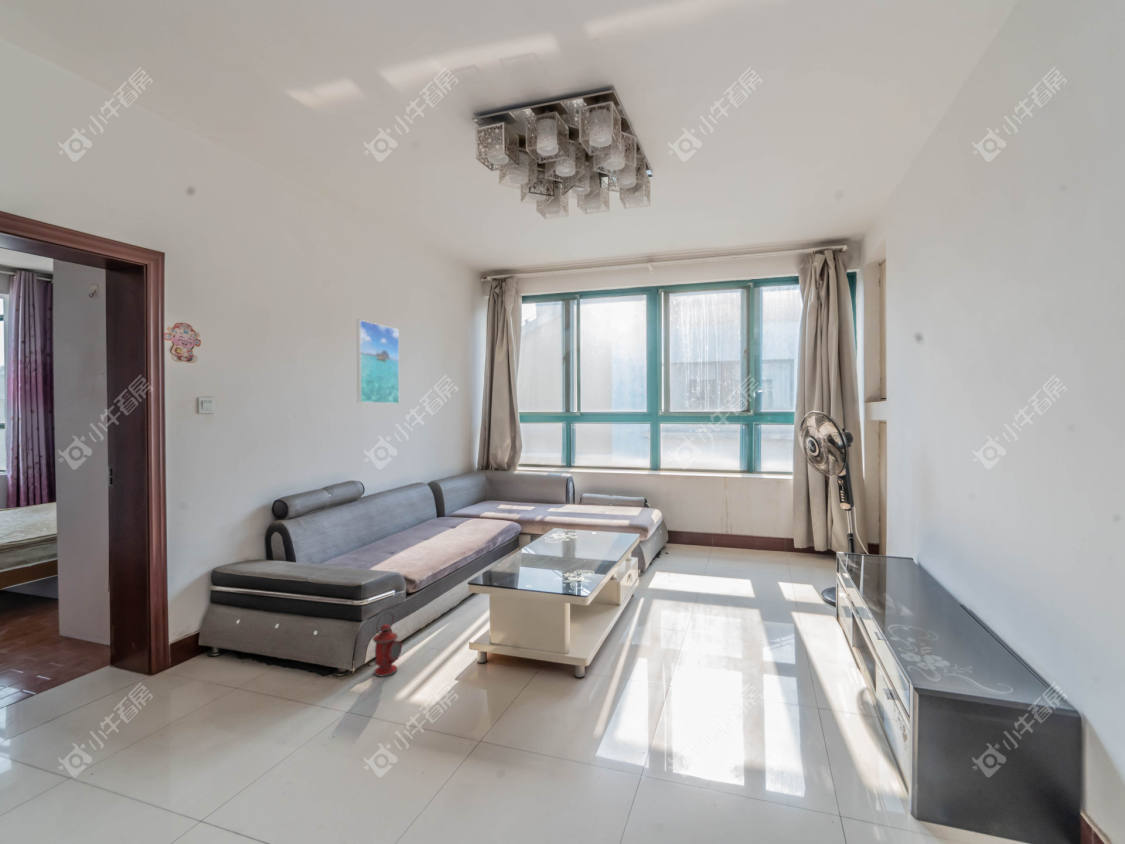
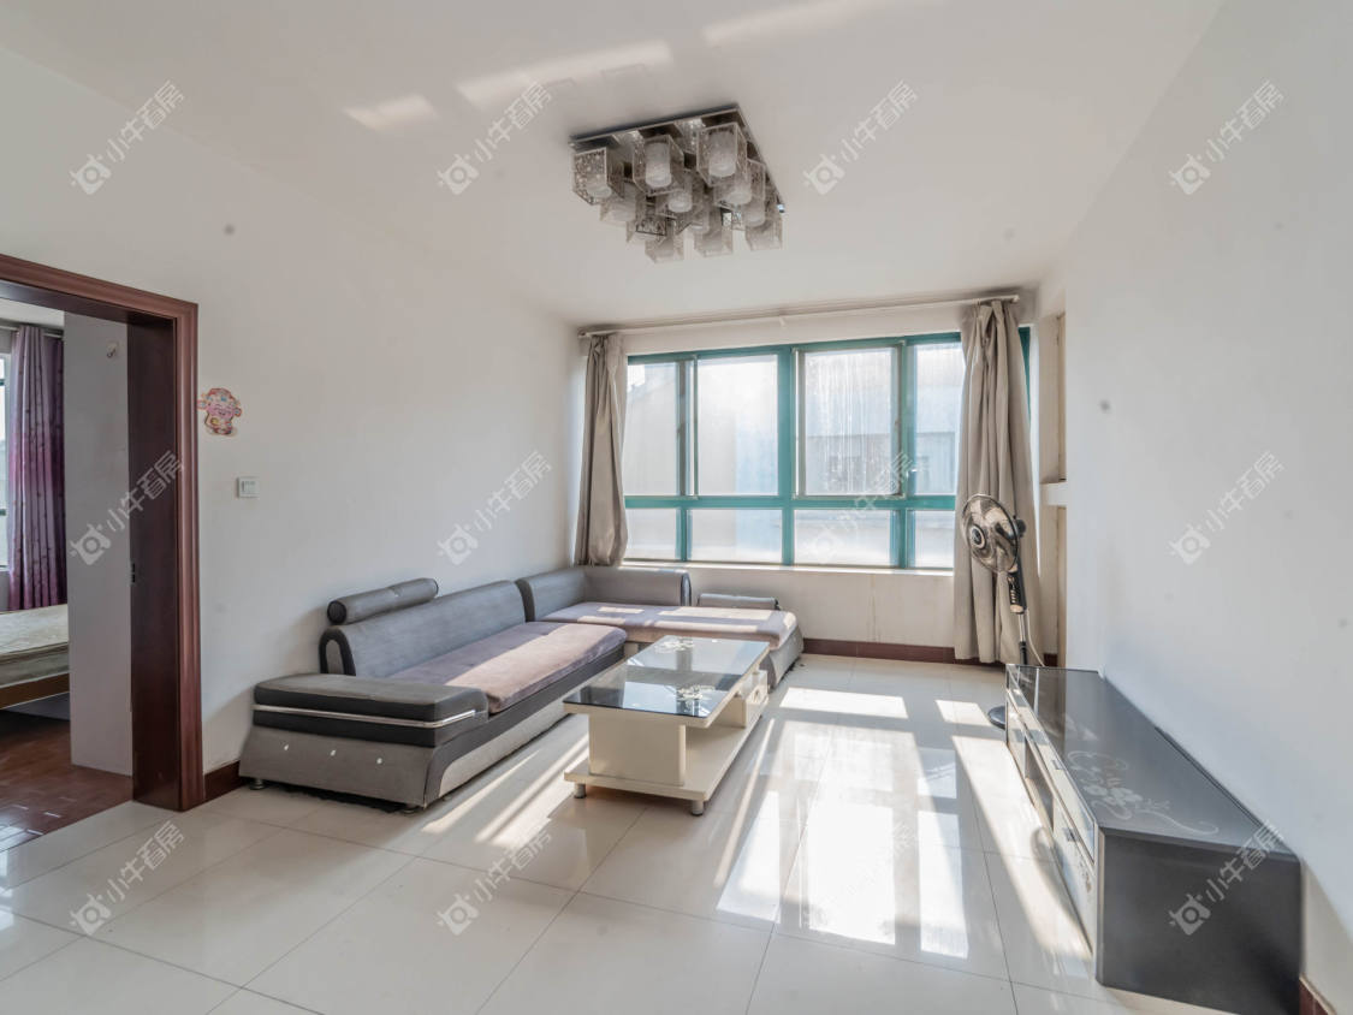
- lantern [372,610,403,678]
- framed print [356,319,400,405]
